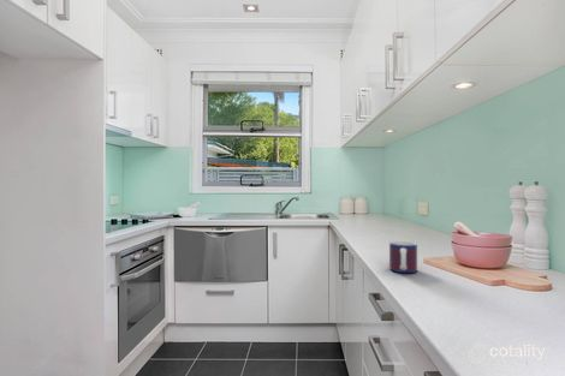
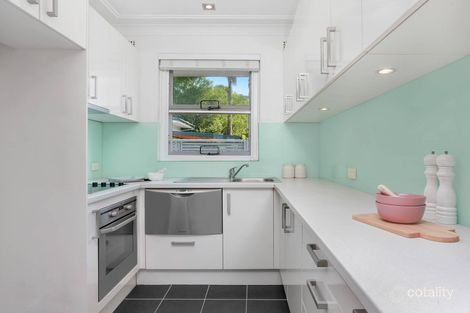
- mug [388,240,418,274]
